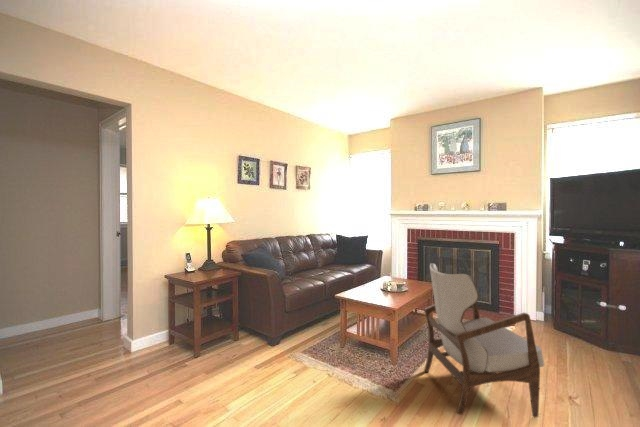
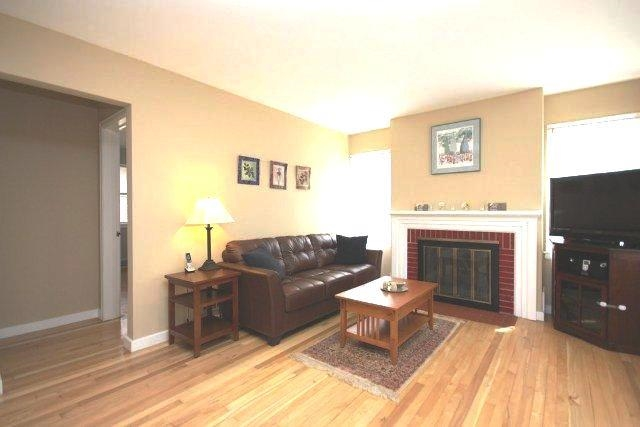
- armchair [423,262,545,419]
